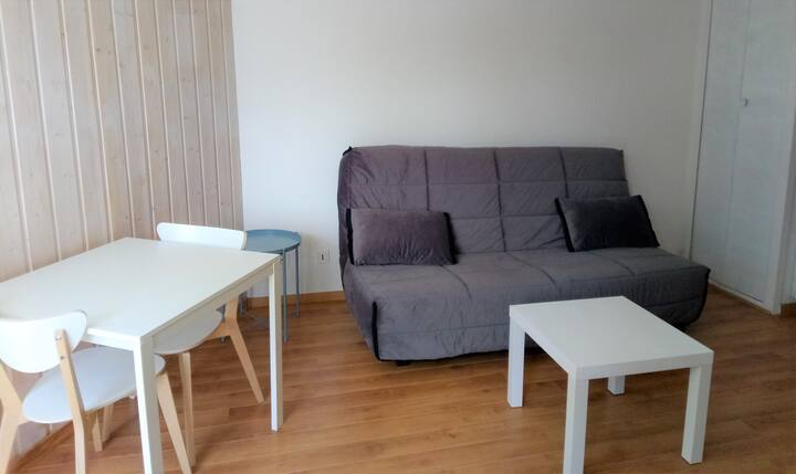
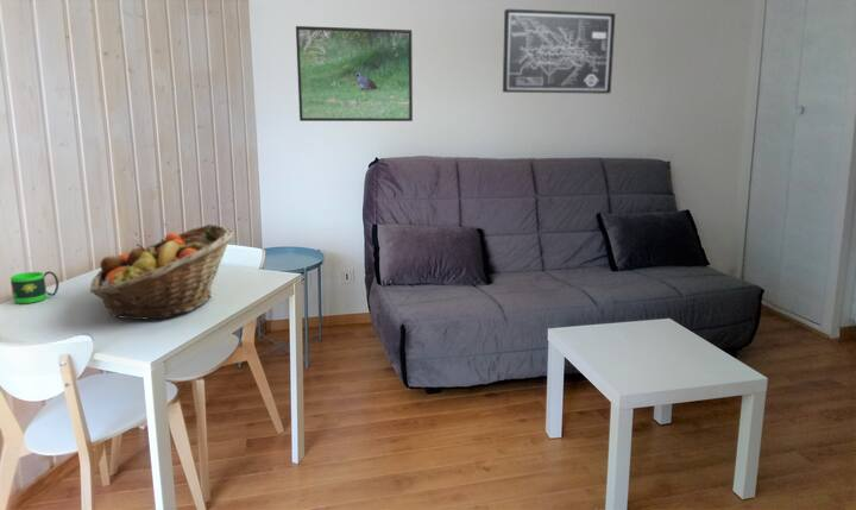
+ mug [10,270,59,304]
+ wall art [502,8,617,95]
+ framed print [295,25,414,122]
+ fruit basket [89,223,235,321]
